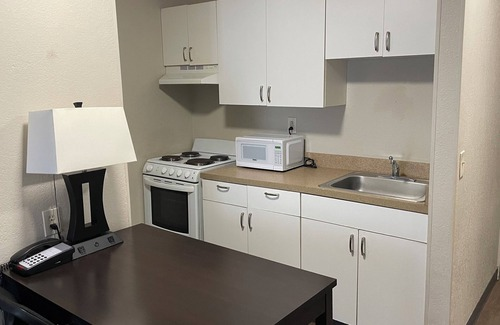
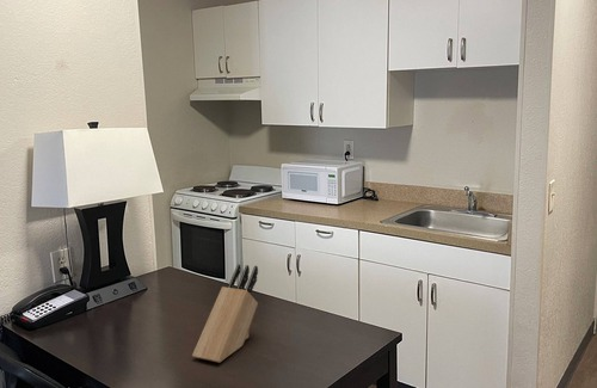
+ knife block [191,263,259,364]
